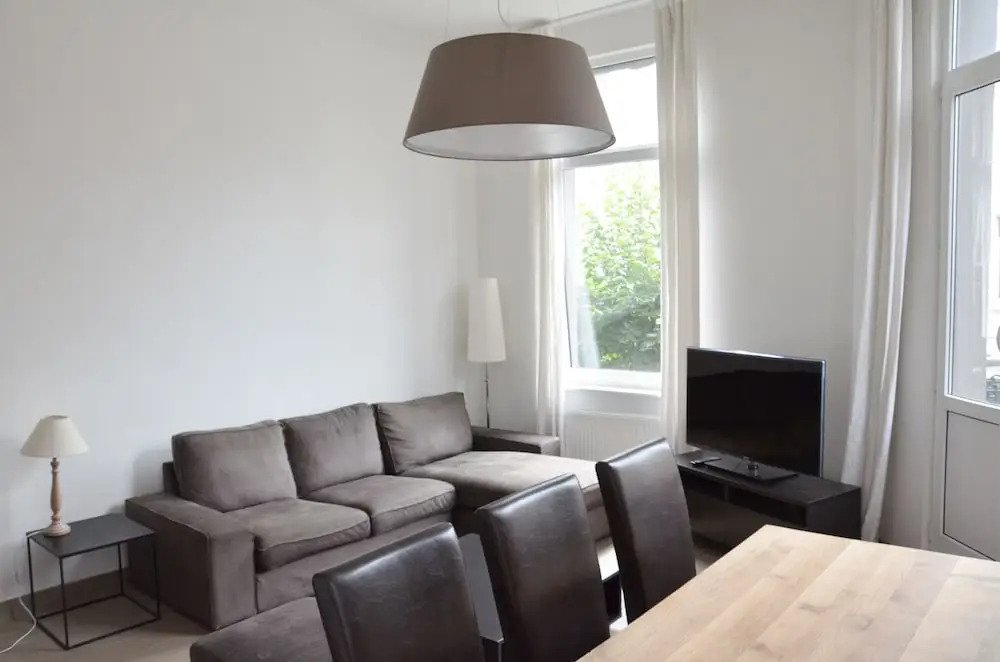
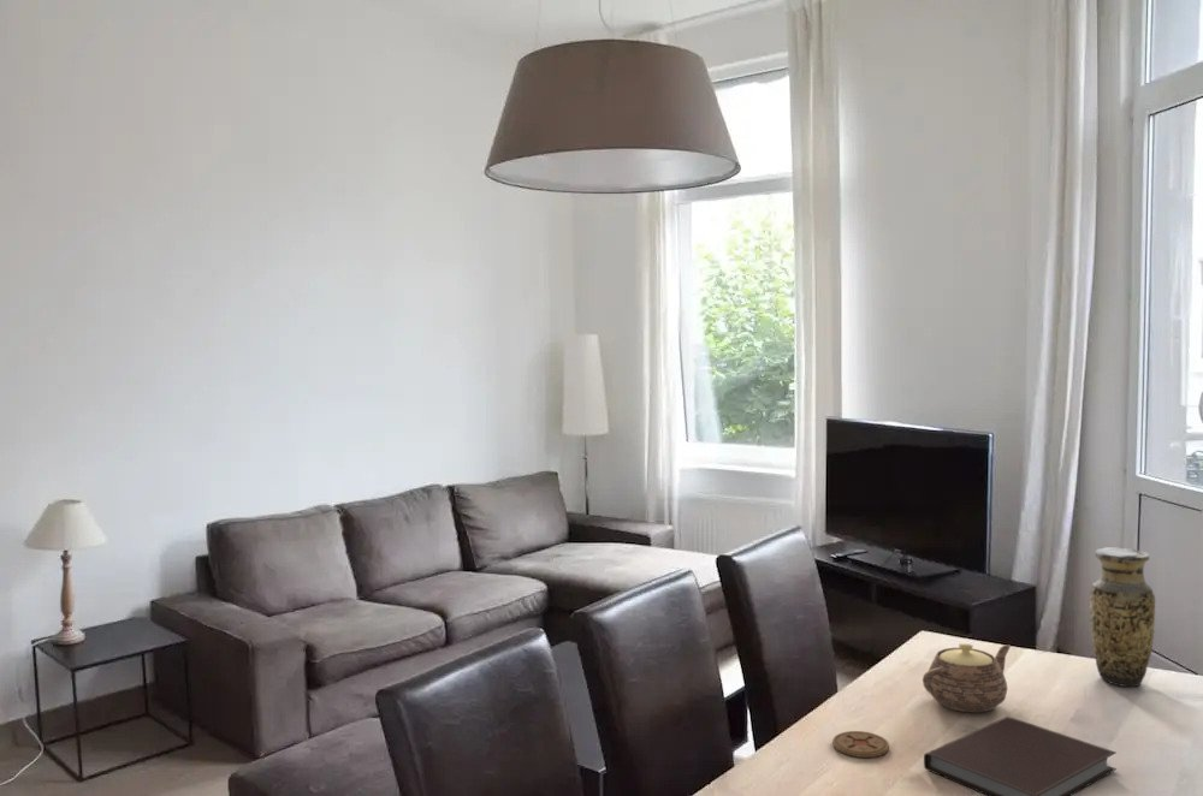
+ vase [1089,546,1156,688]
+ coaster [831,730,890,759]
+ notebook [923,715,1118,796]
+ teapot [921,642,1012,713]
